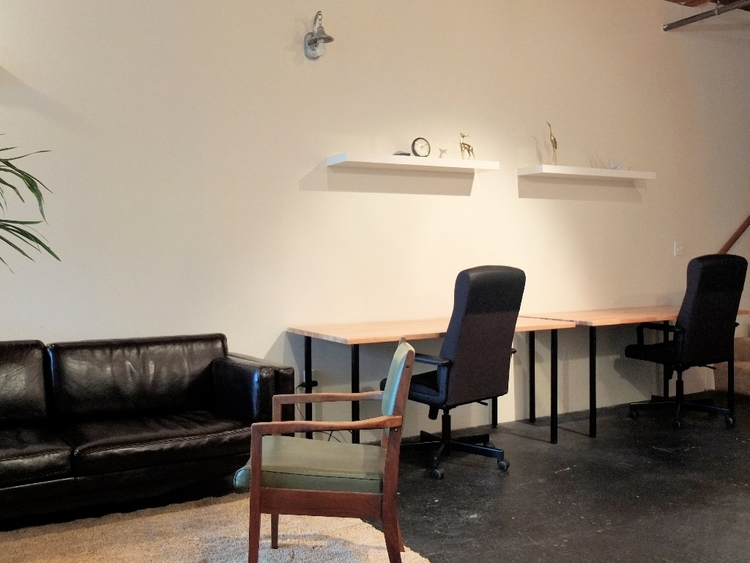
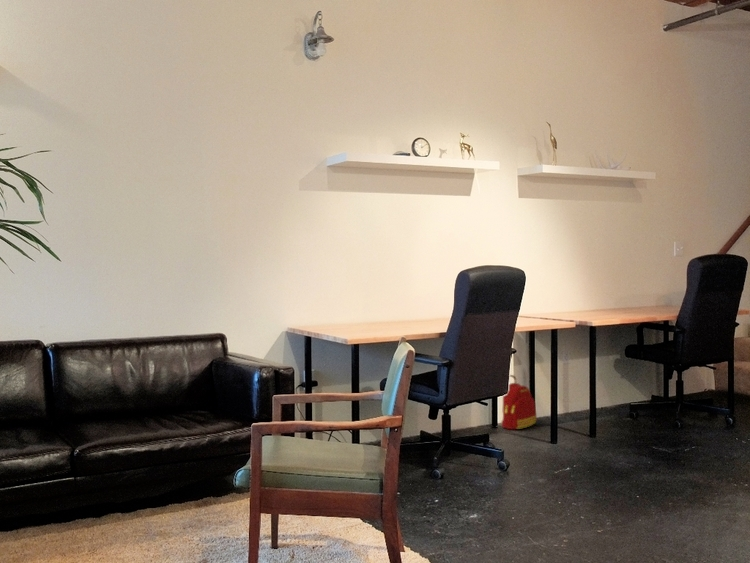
+ backpack [500,374,538,431]
